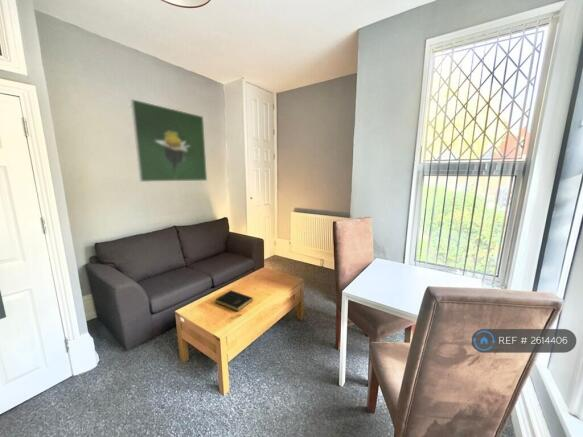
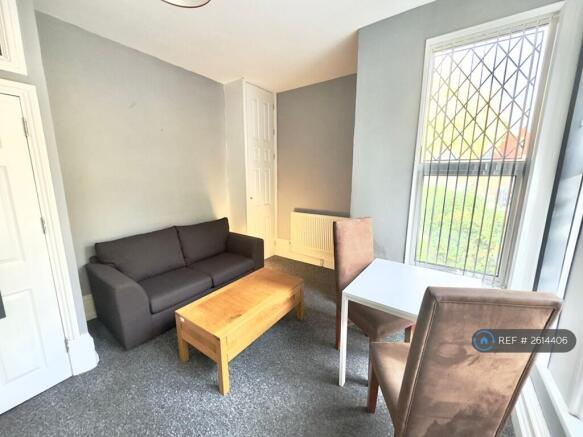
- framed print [130,98,208,183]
- book [214,290,254,312]
